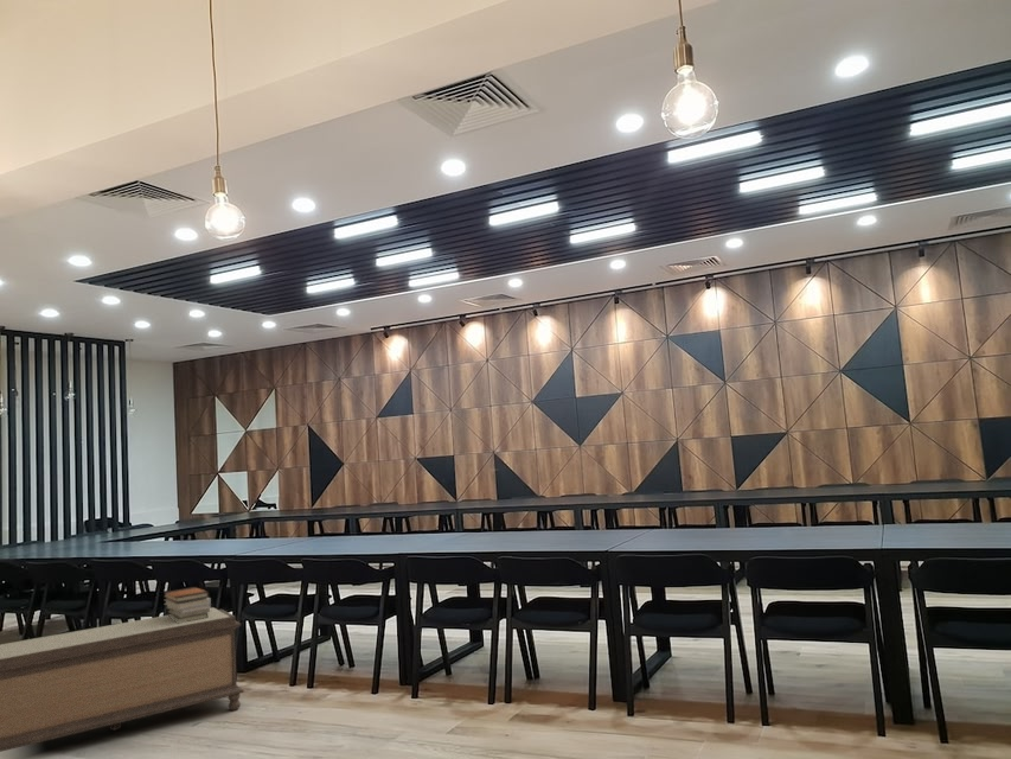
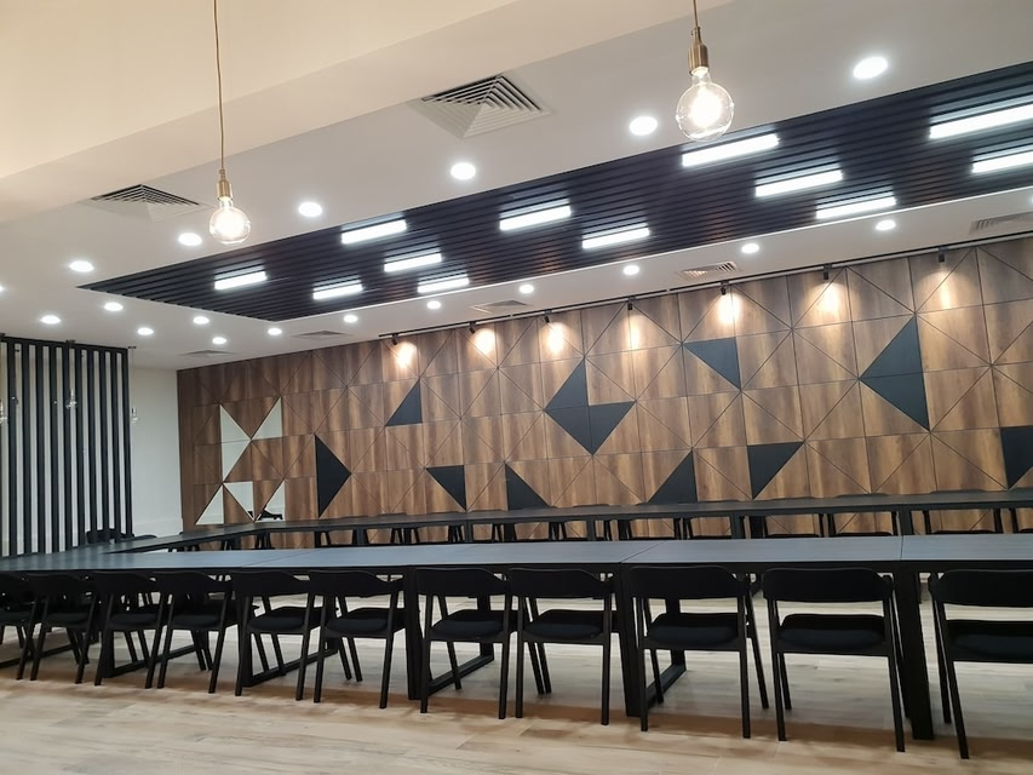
- book stack [162,586,212,623]
- bench [0,606,244,753]
